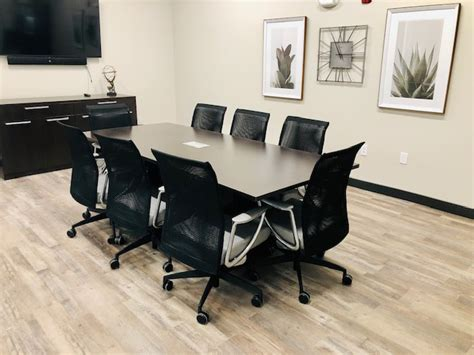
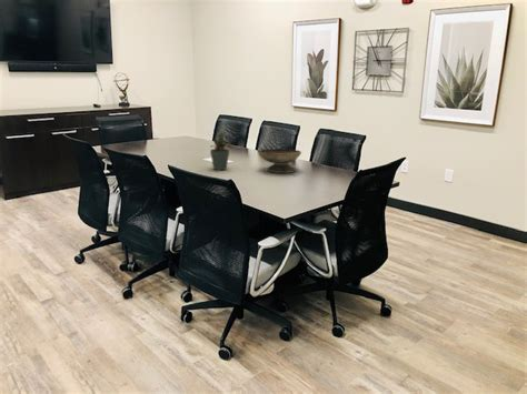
+ decorative bowl [258,148,302,174]
+ potted plant [209,131,237,171]
